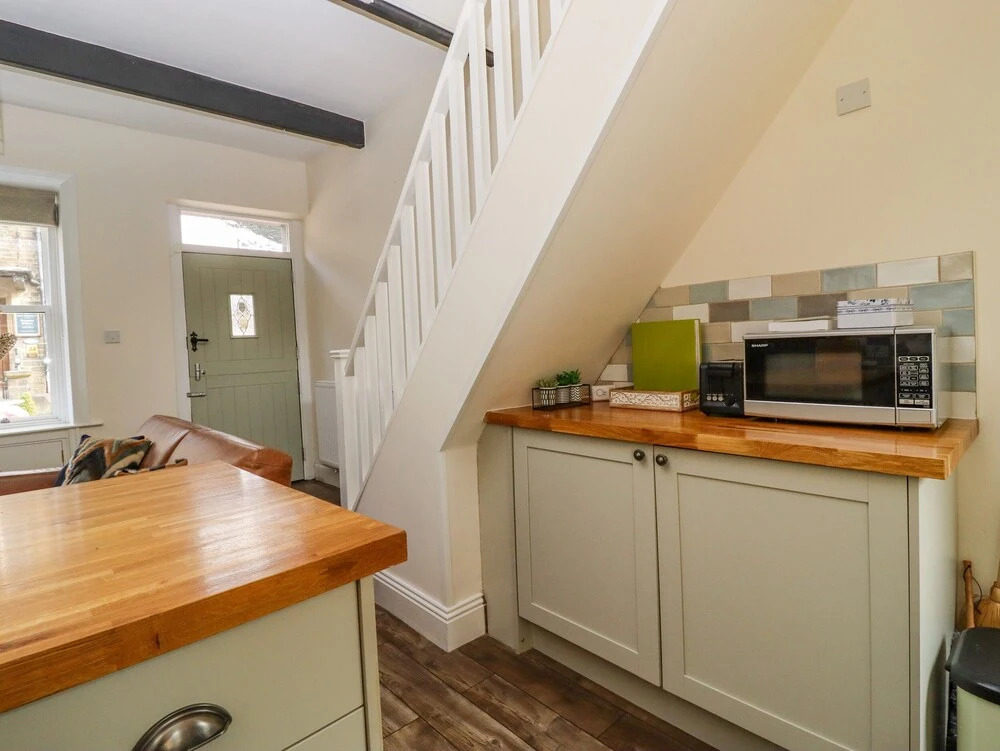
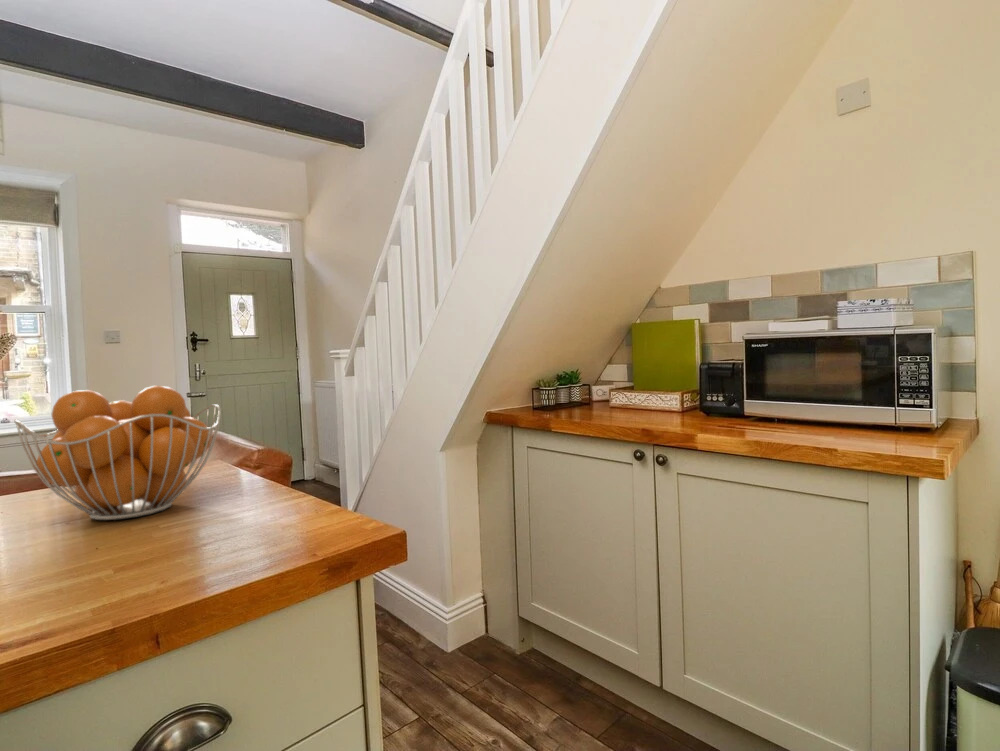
+ fruit basket [14,385,222,521]
